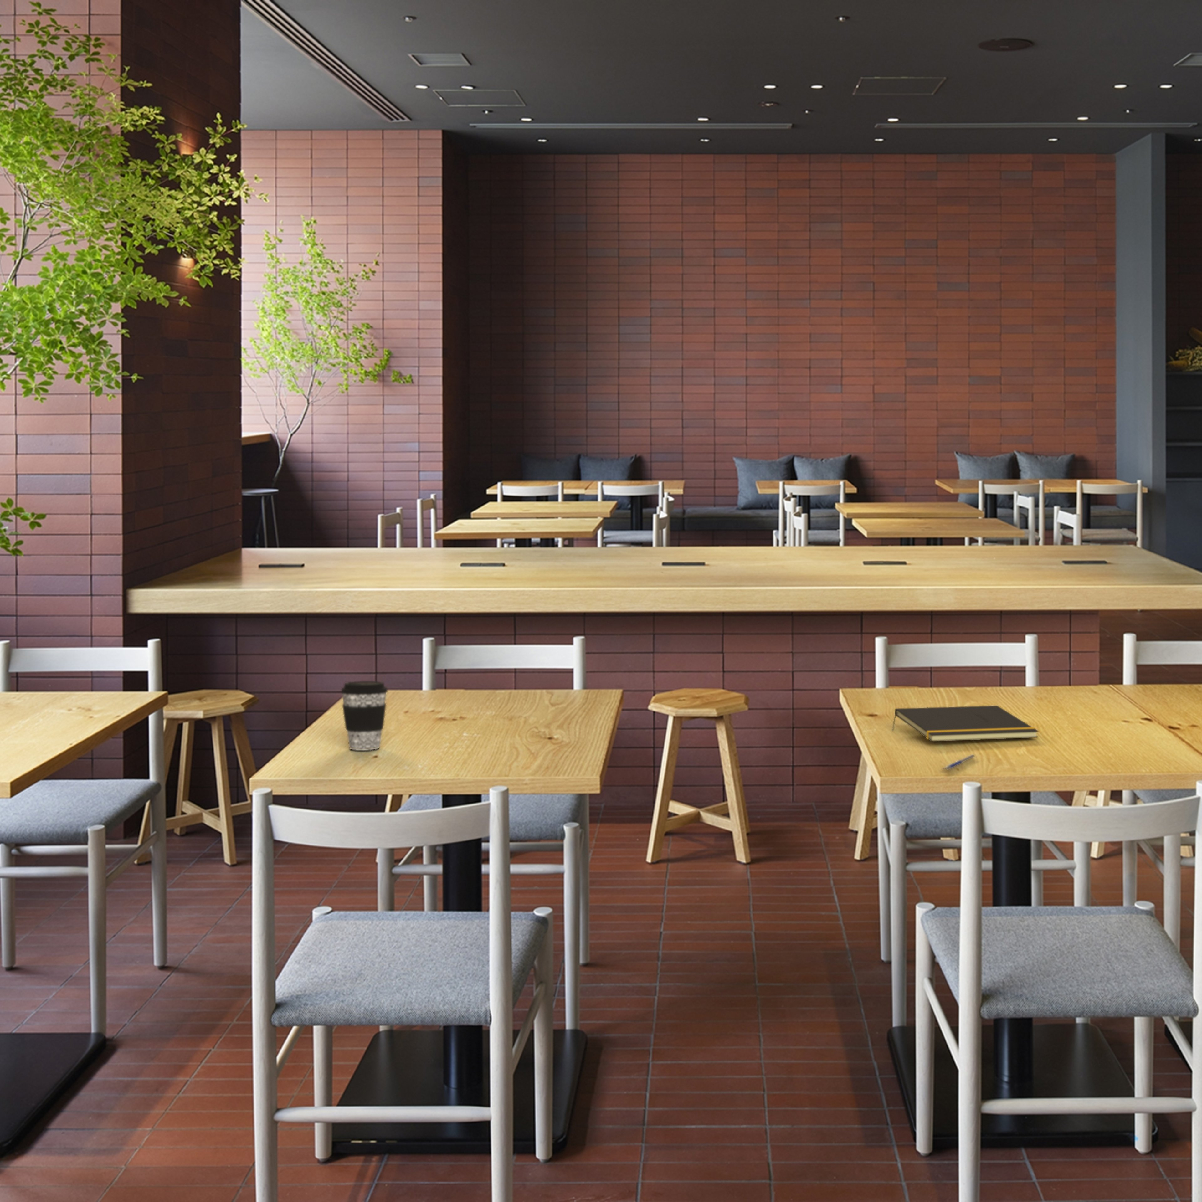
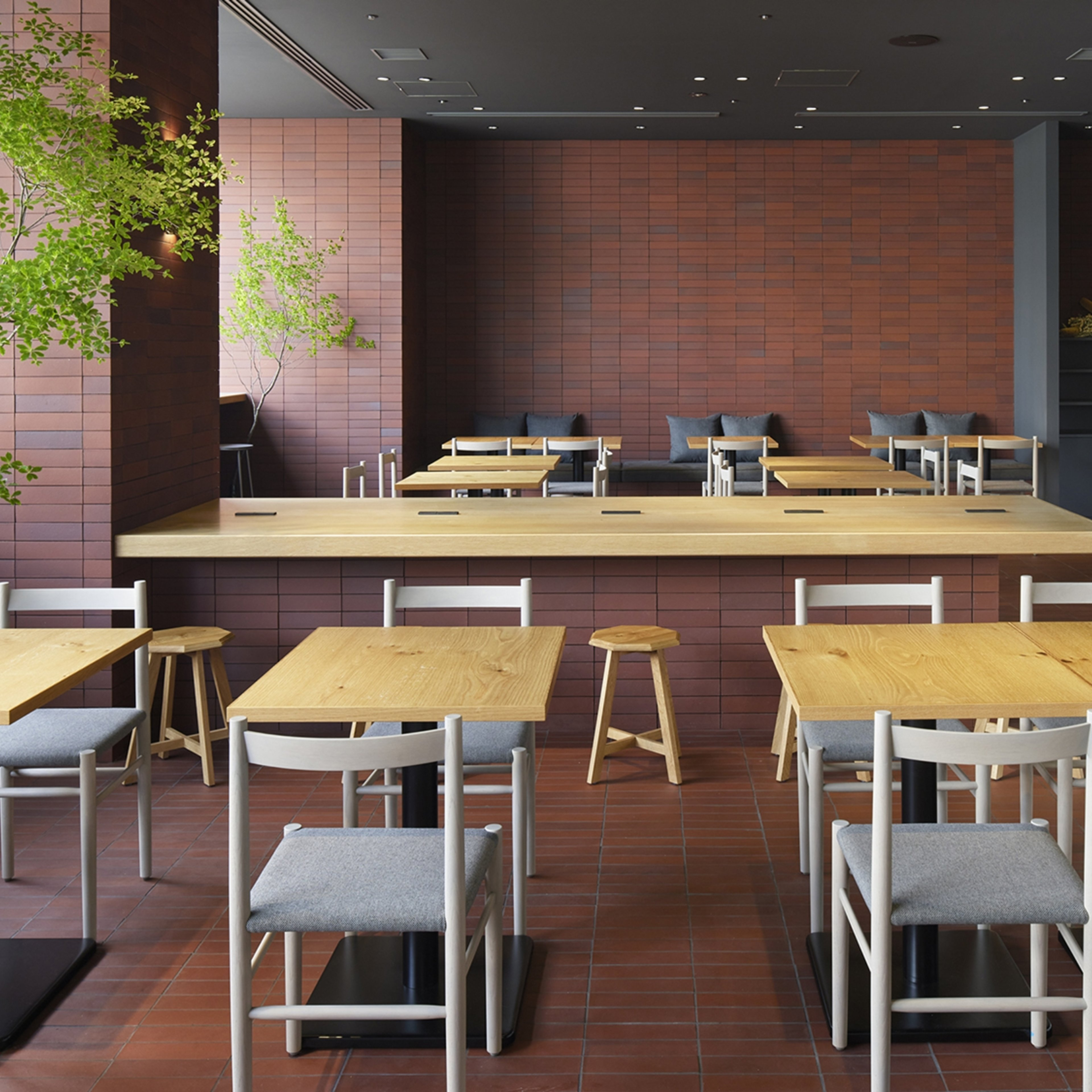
- pen [941,754,977,771]
- coffee cup [340,681,389,751]
- notepad [892,706,1039,742]
